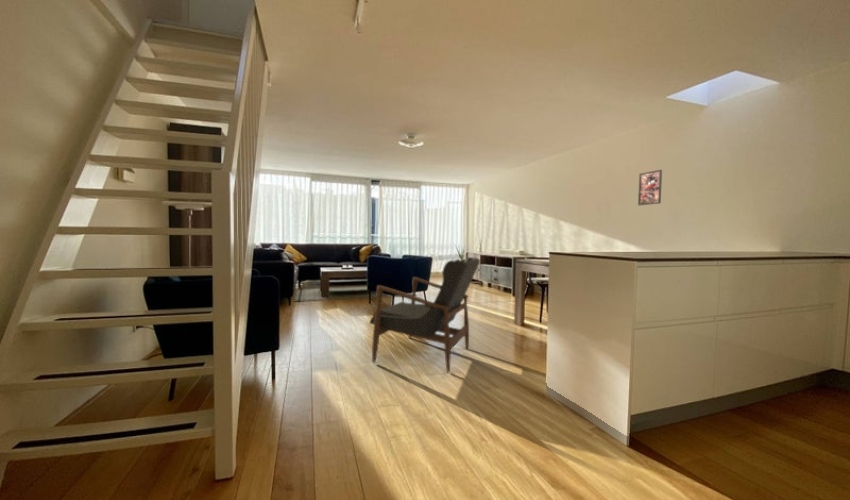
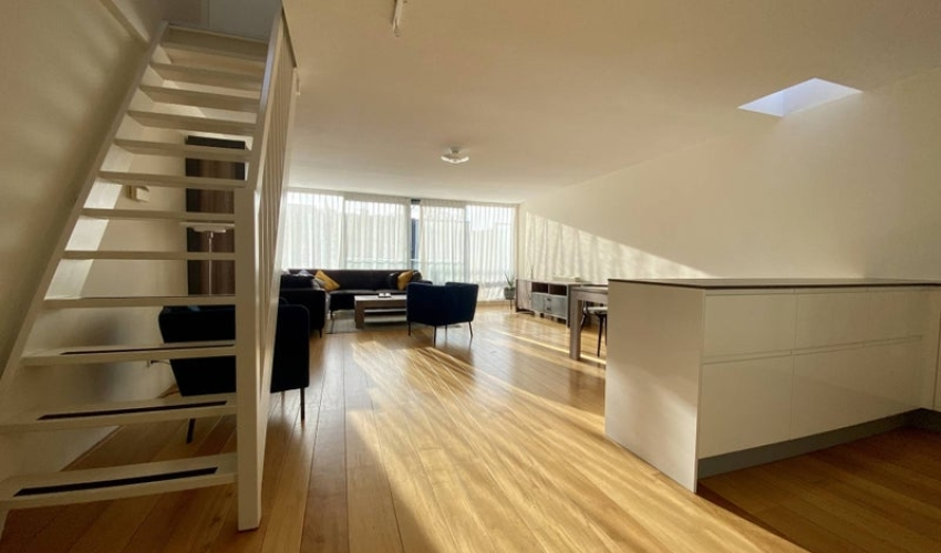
- armchair [368,256,481,373]
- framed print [637,169,663,206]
